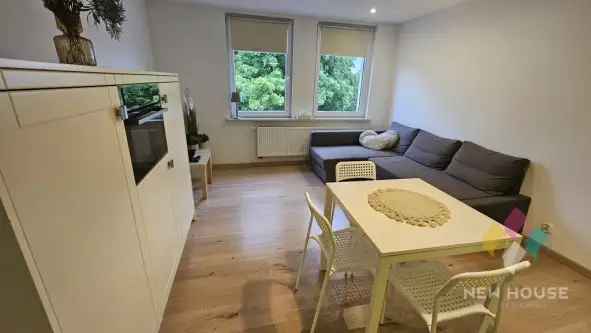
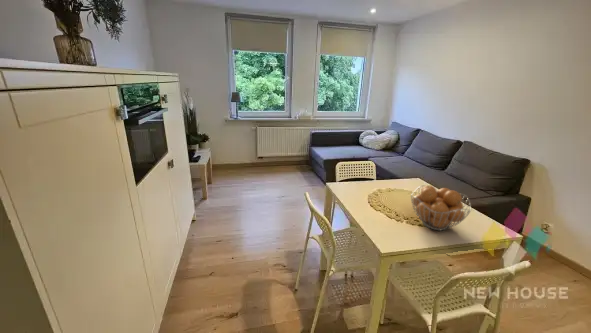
+ fruit basket [410,184,472,231]
